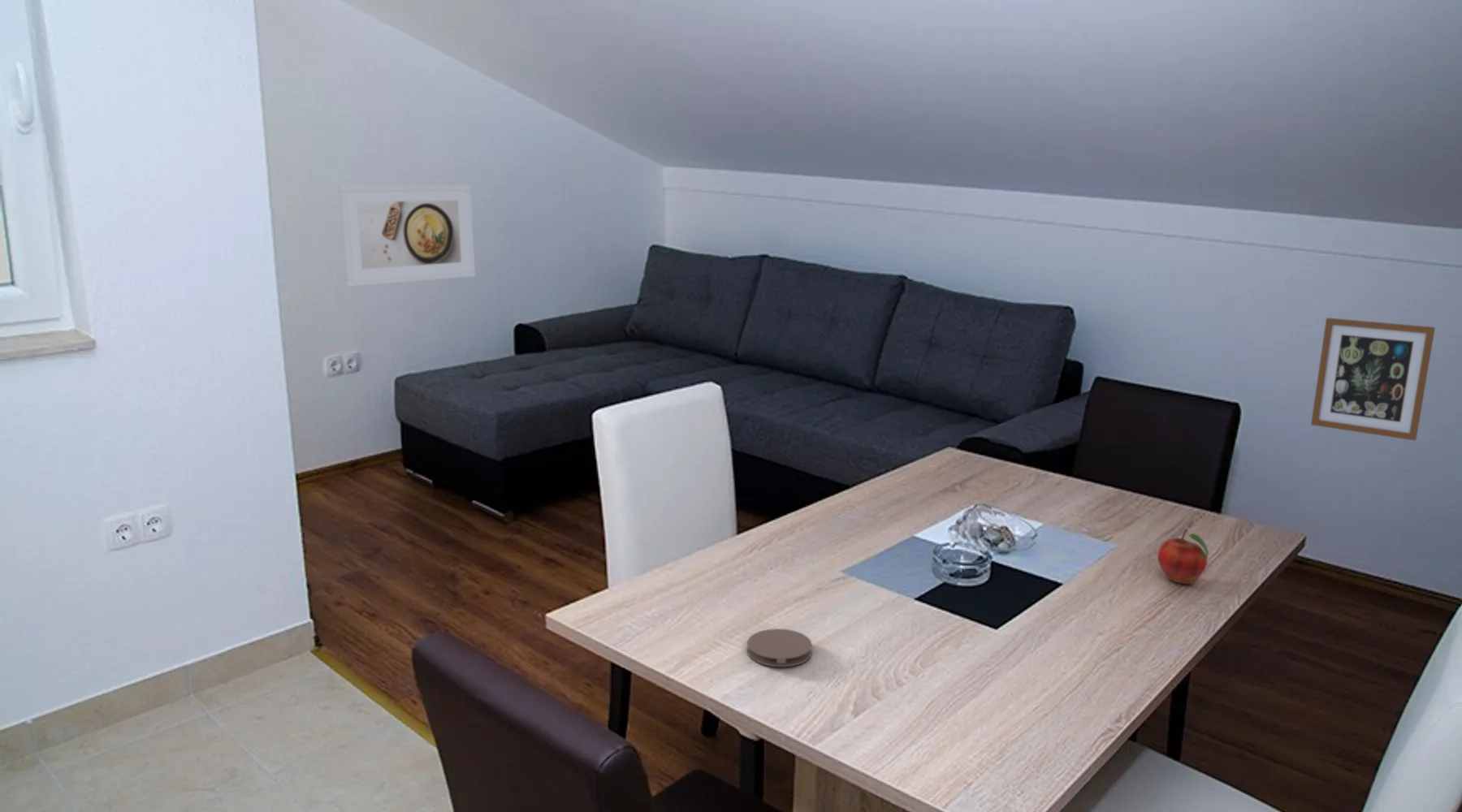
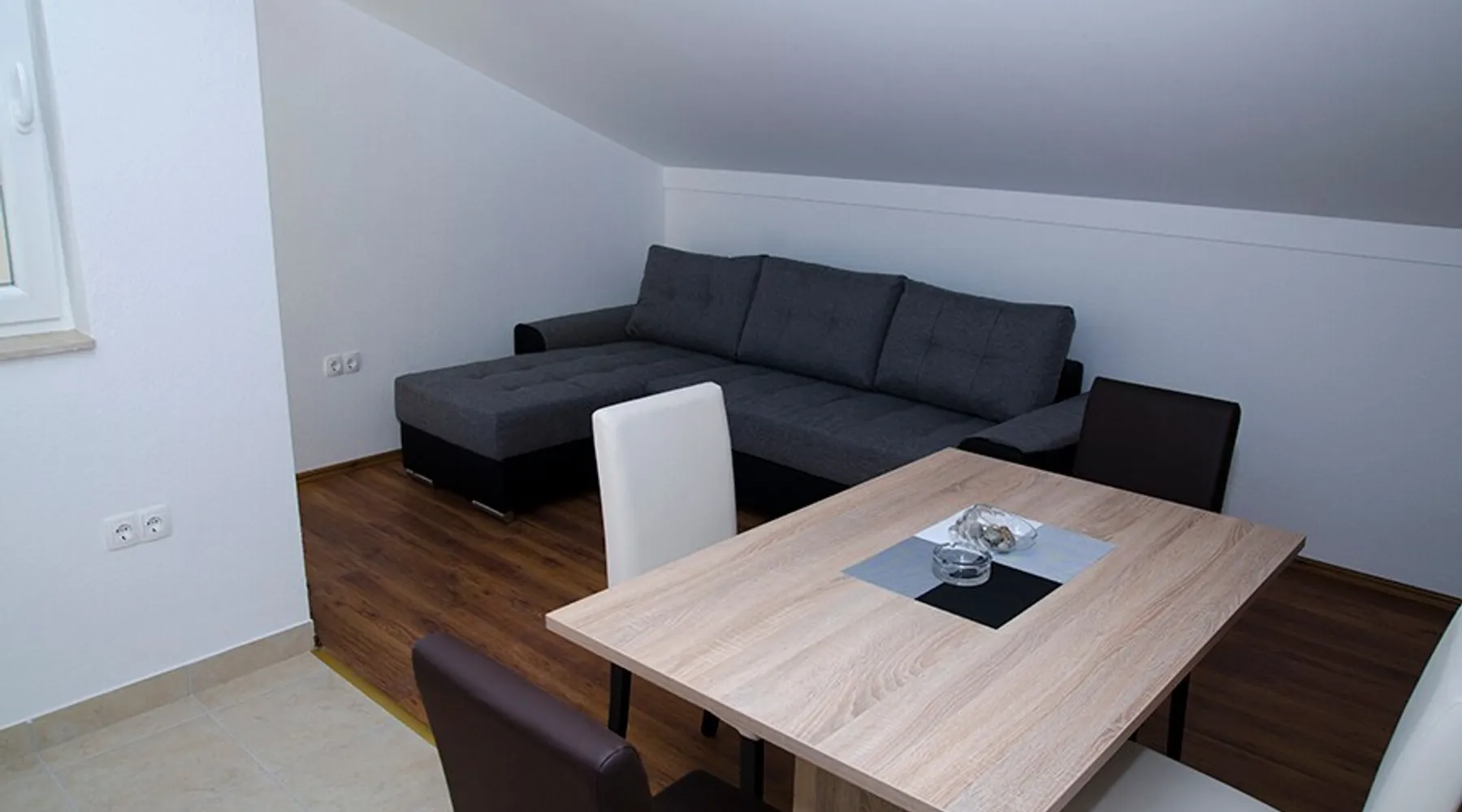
- wall art [1310,317,1436,442]
- fruit [1157,528,1209,585]
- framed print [337,184,476,287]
- coaster [746,628,813,667]
